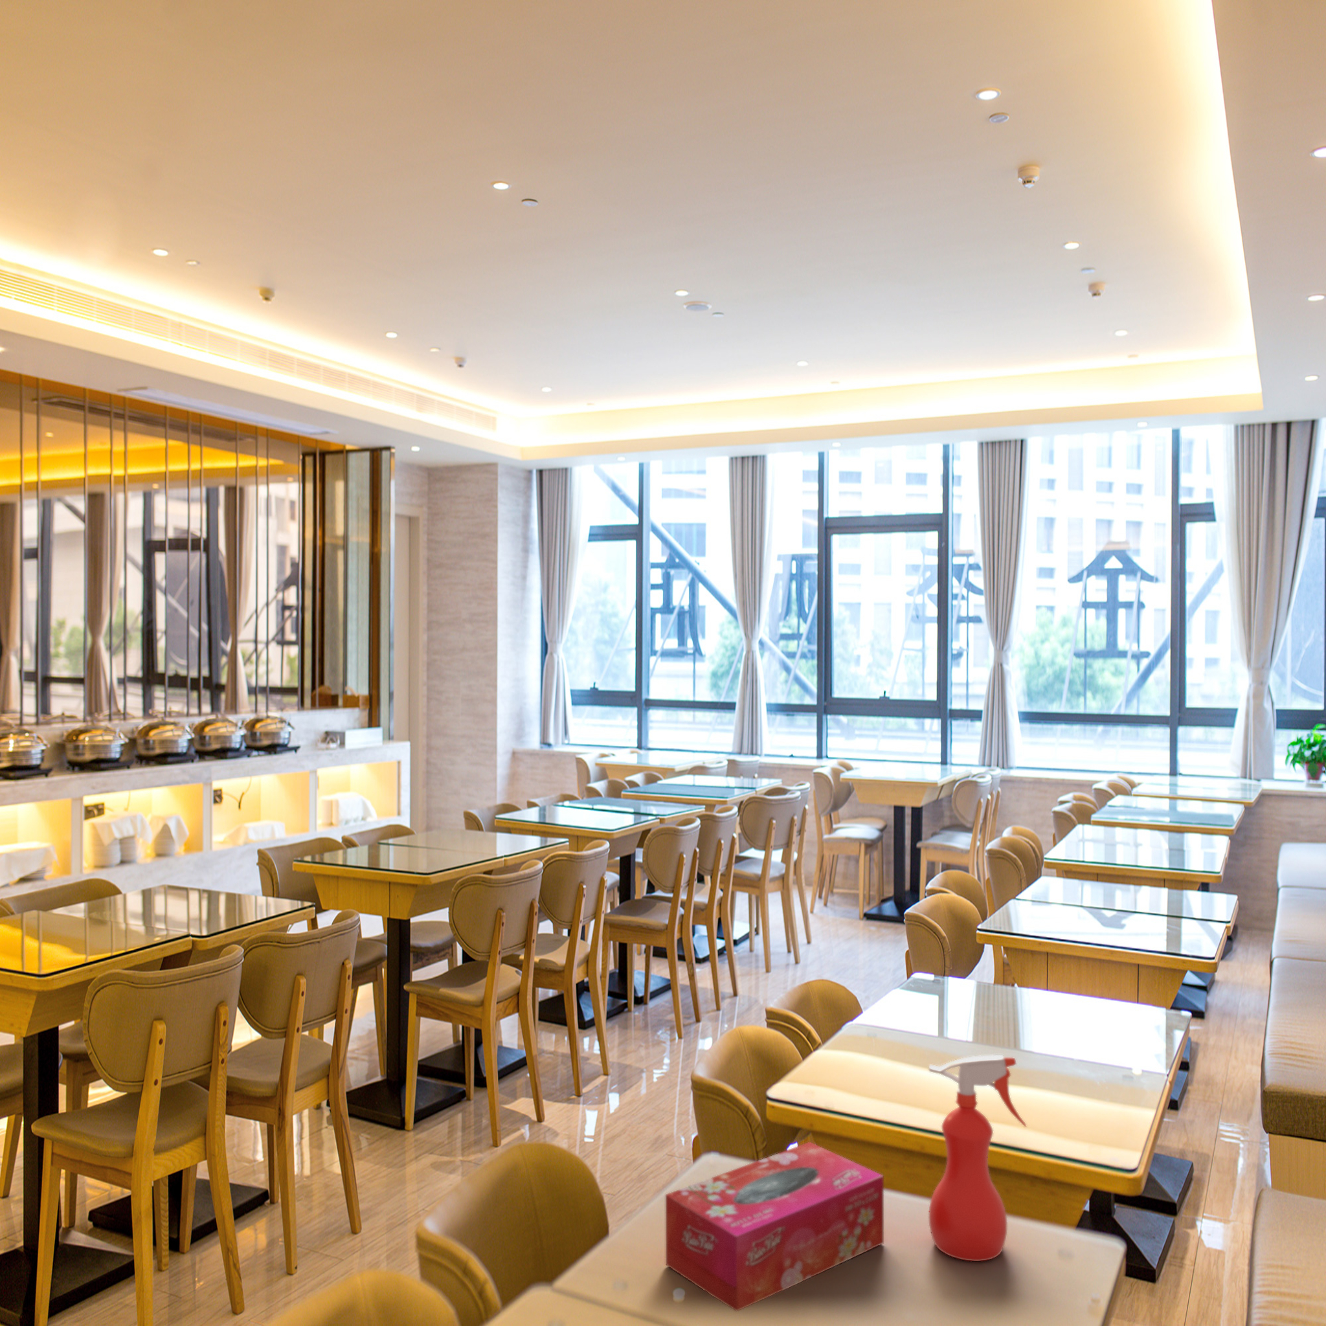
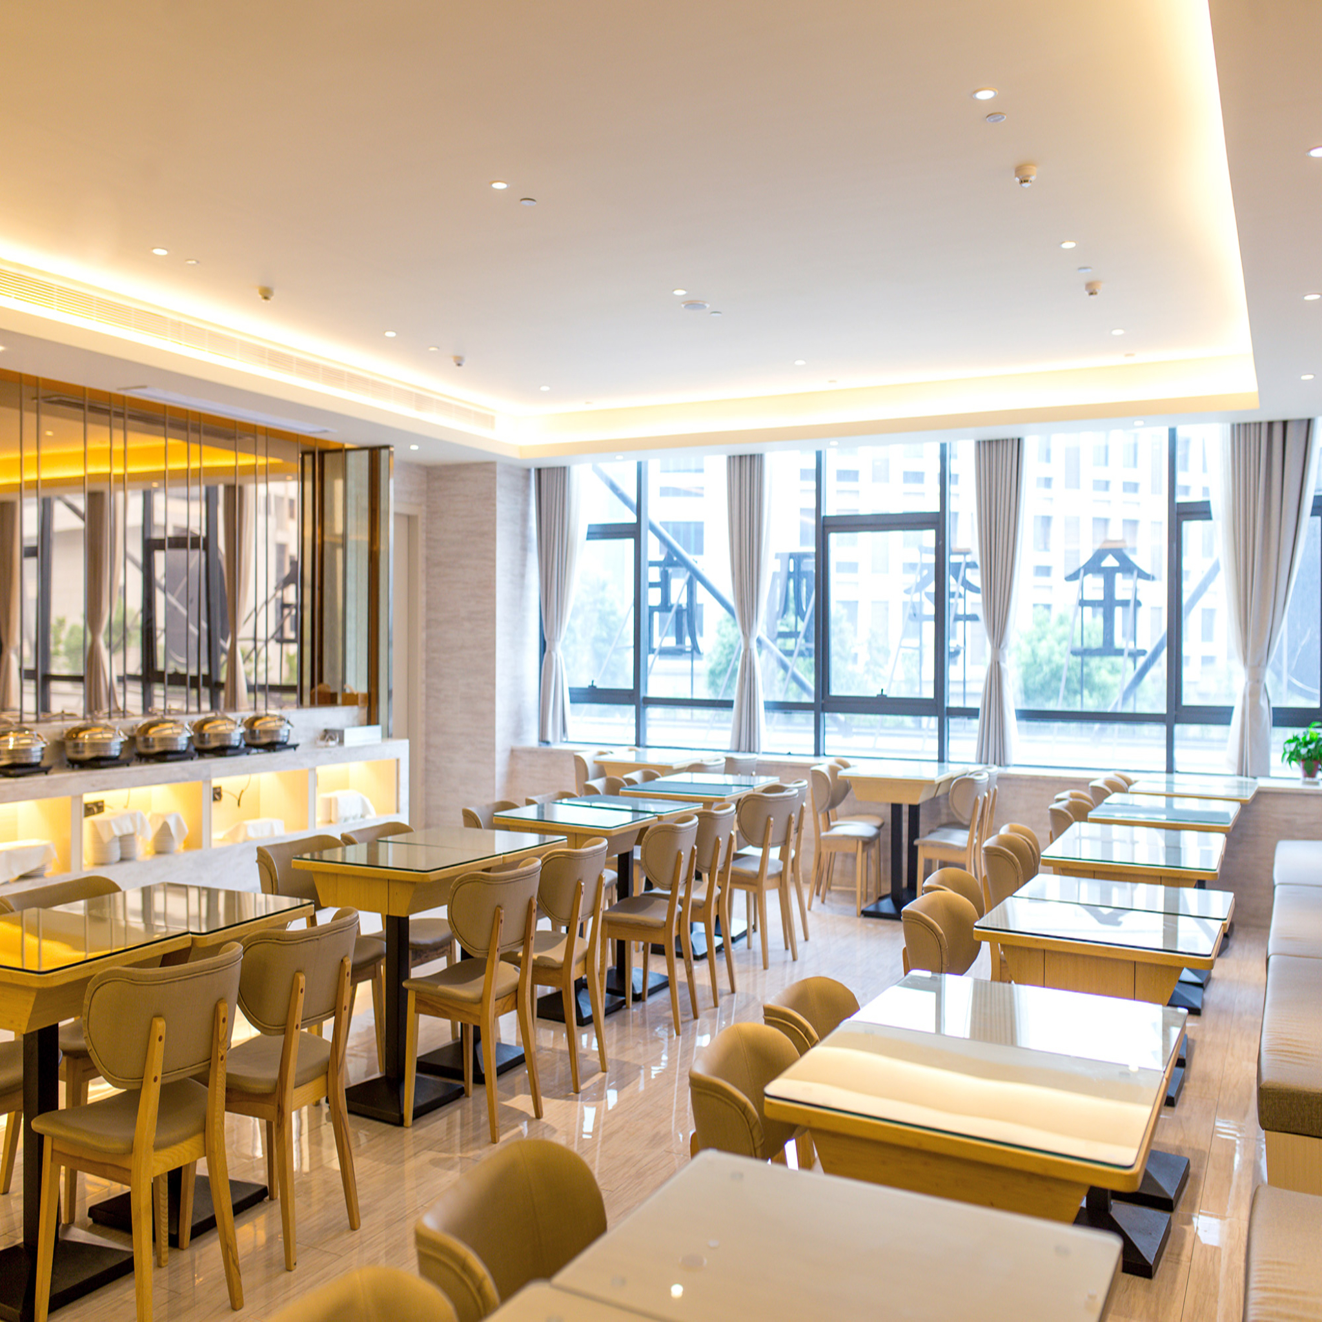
- tissue box [665,1141,884,1311]
- spray bottle [928,1054,1027,1262]
